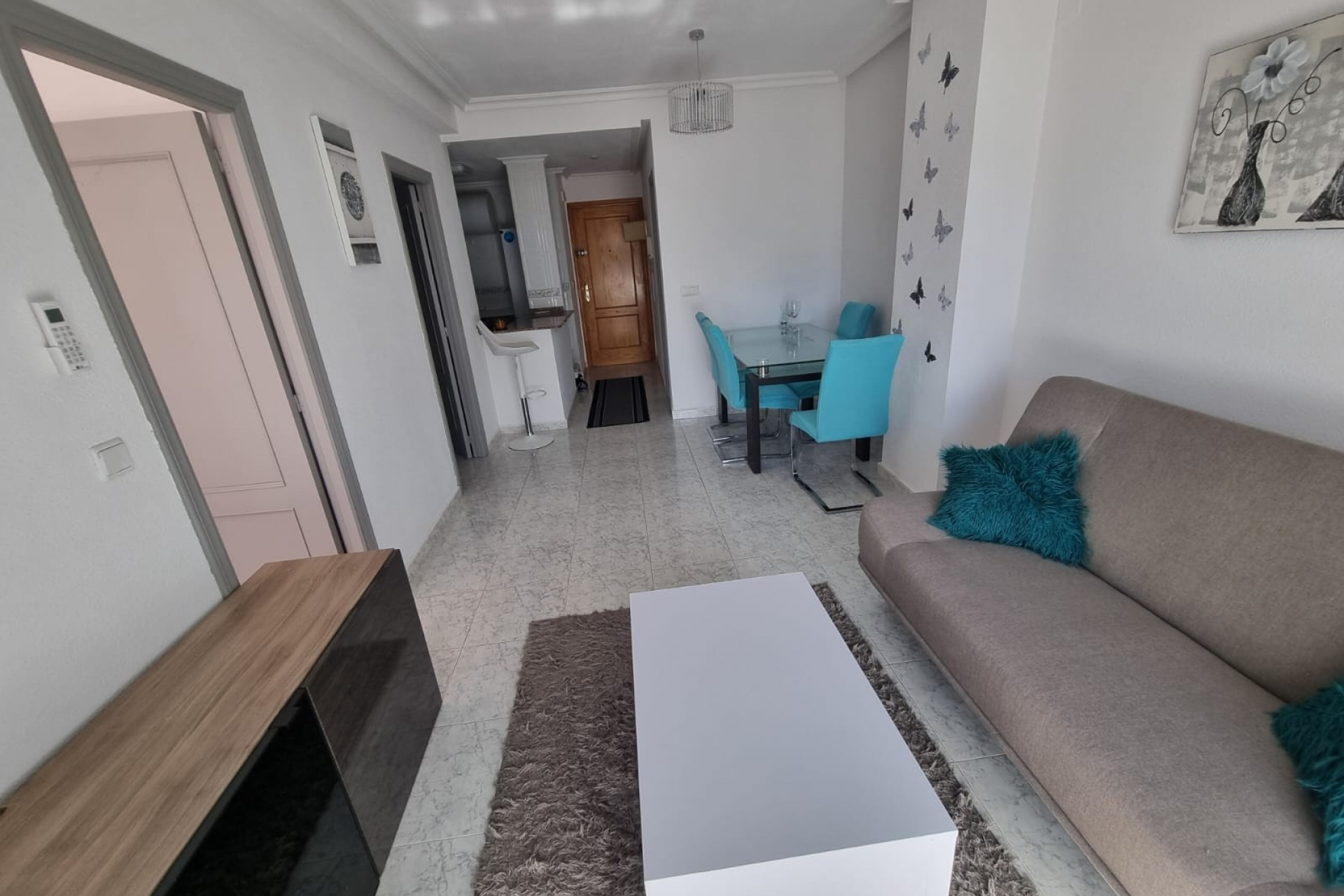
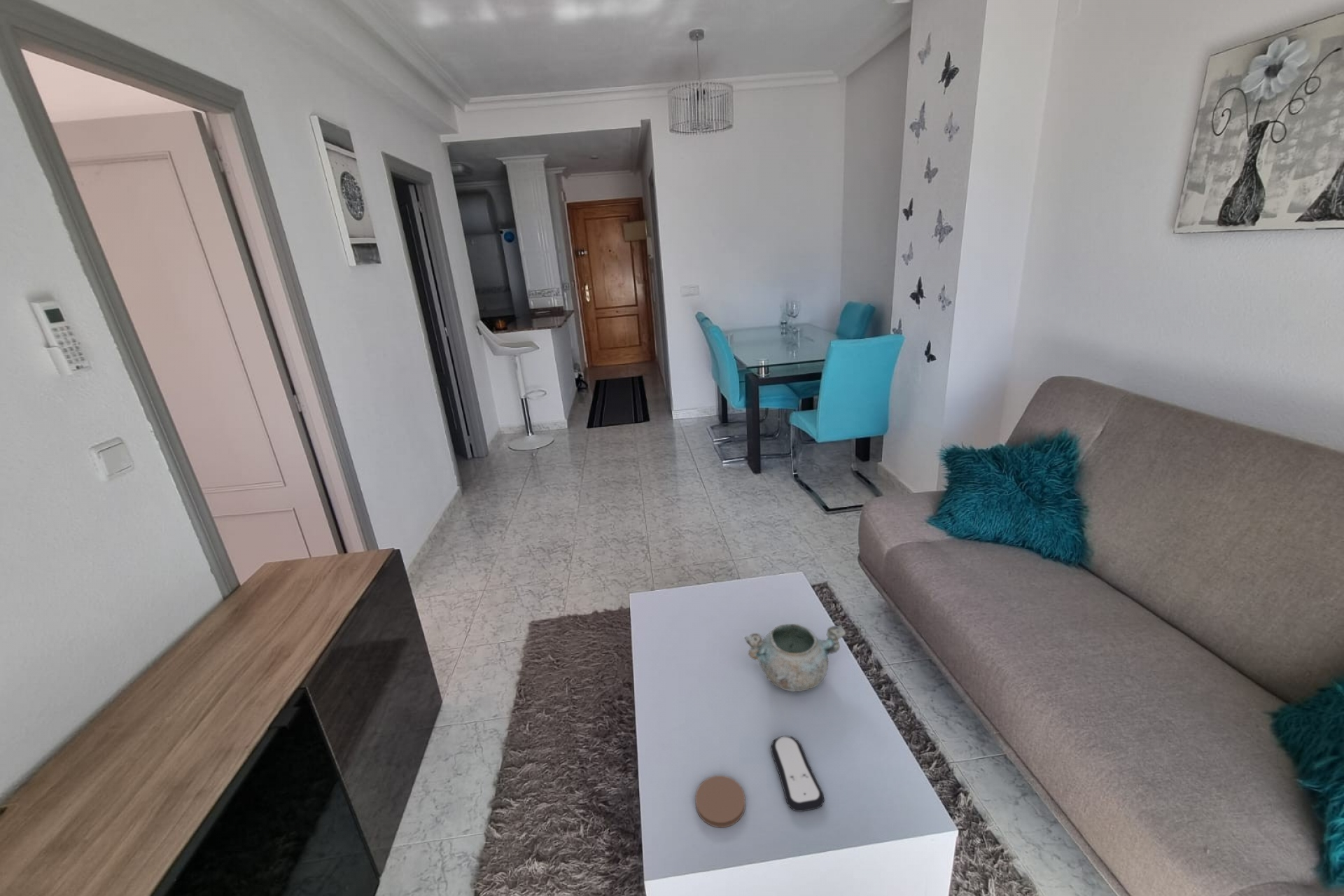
+ remote control [770,735,825,812]
+ coaster [694,775,746,828]
+ decorative bowl [744,623,847,692]
